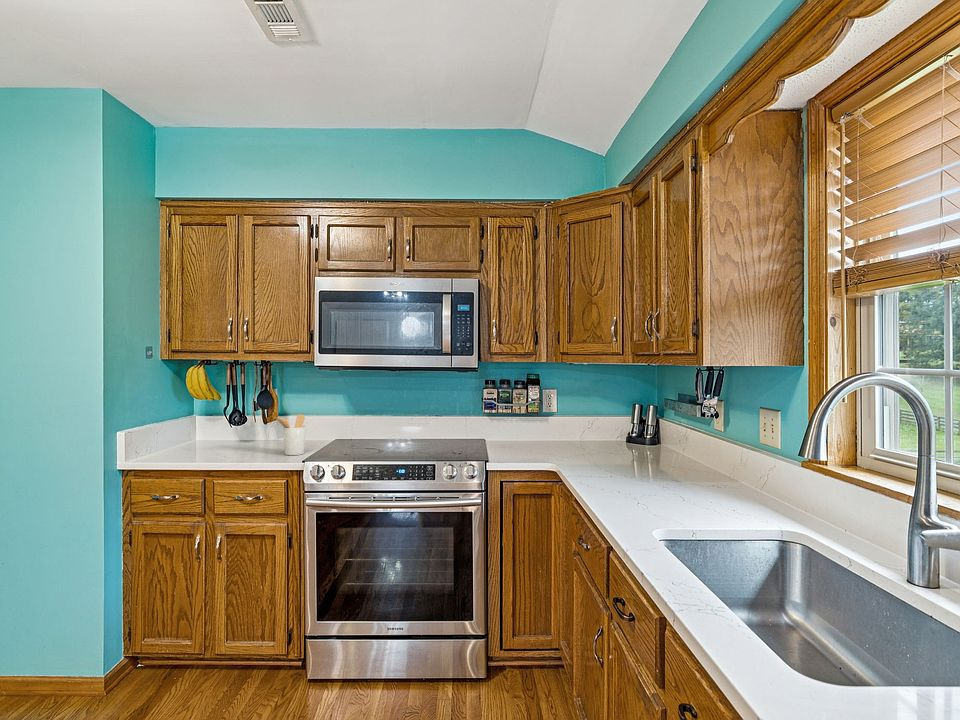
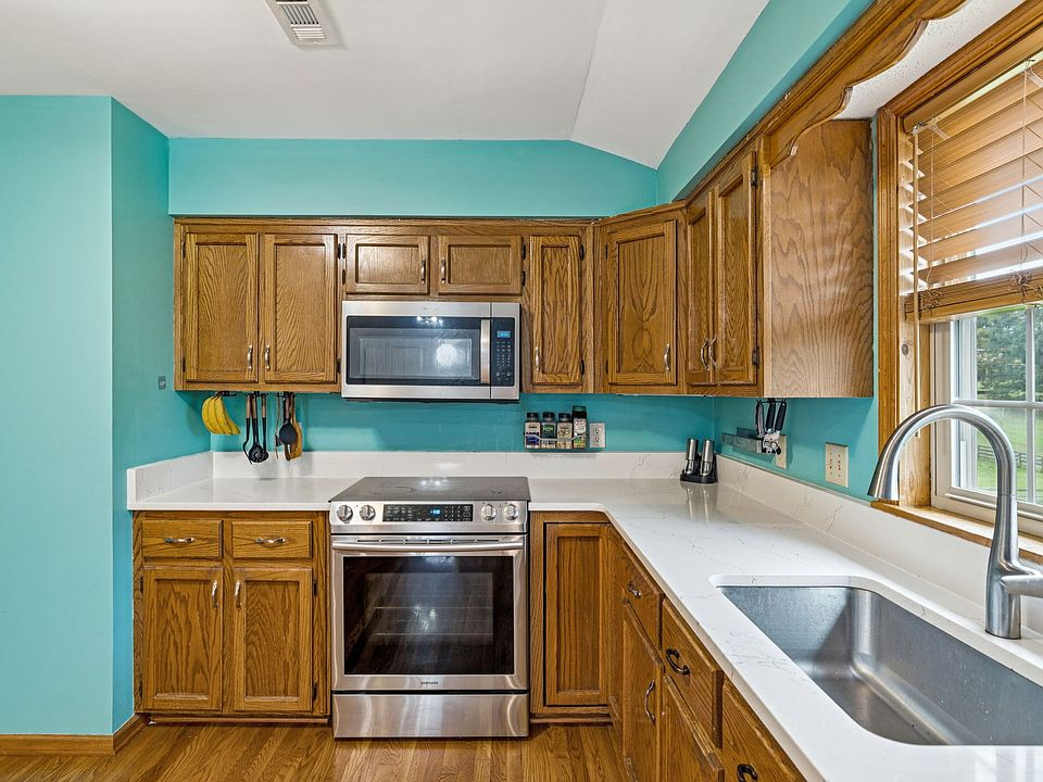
- utensil holder [274,413,307,456]
